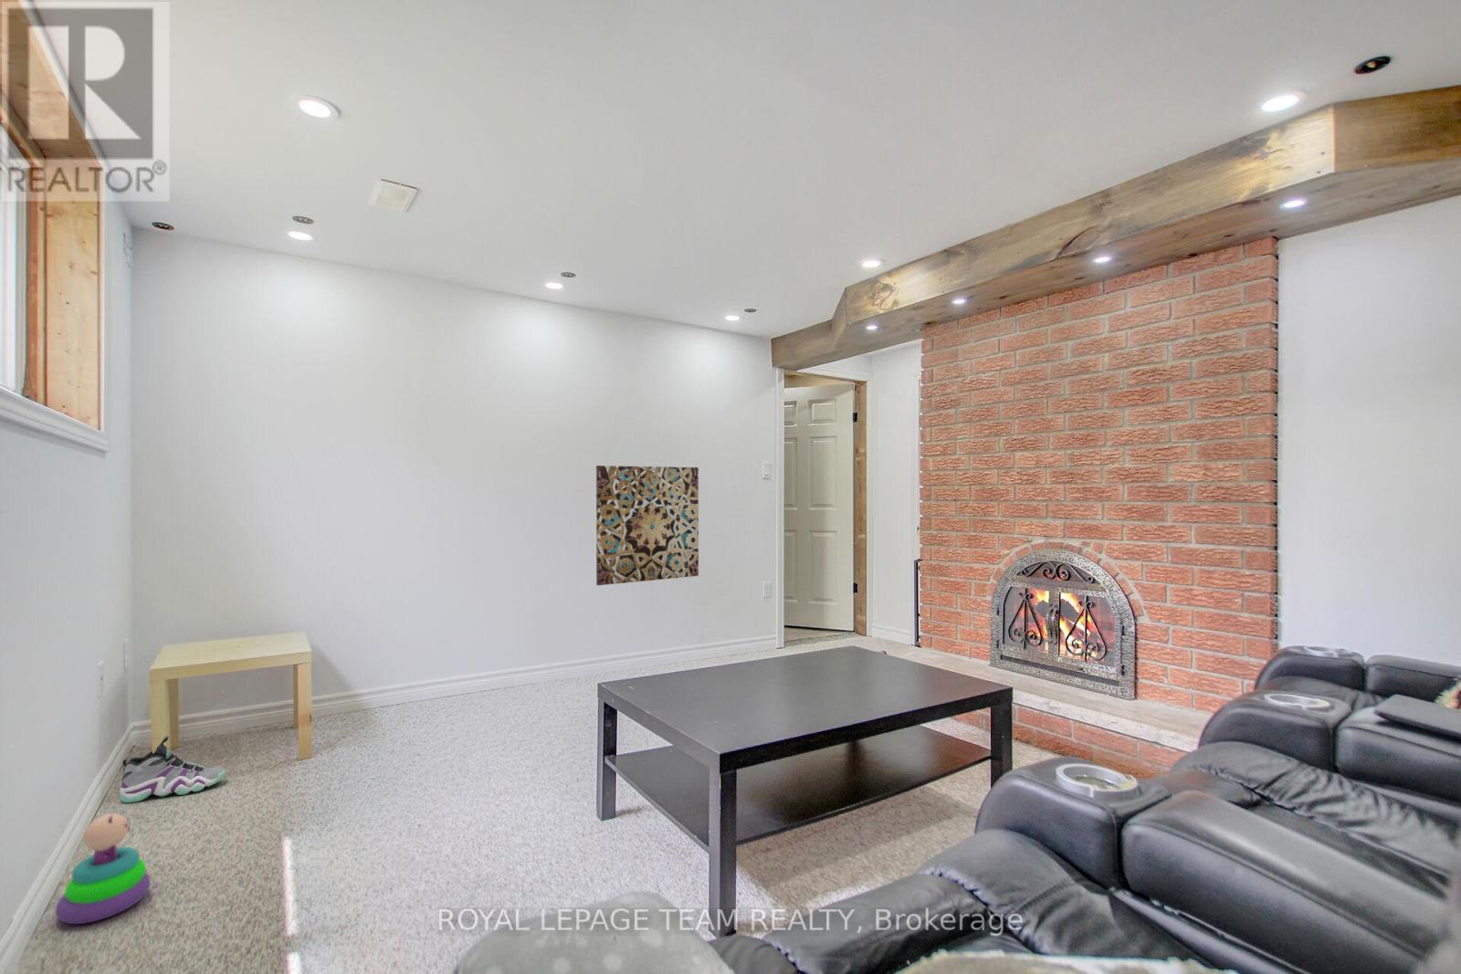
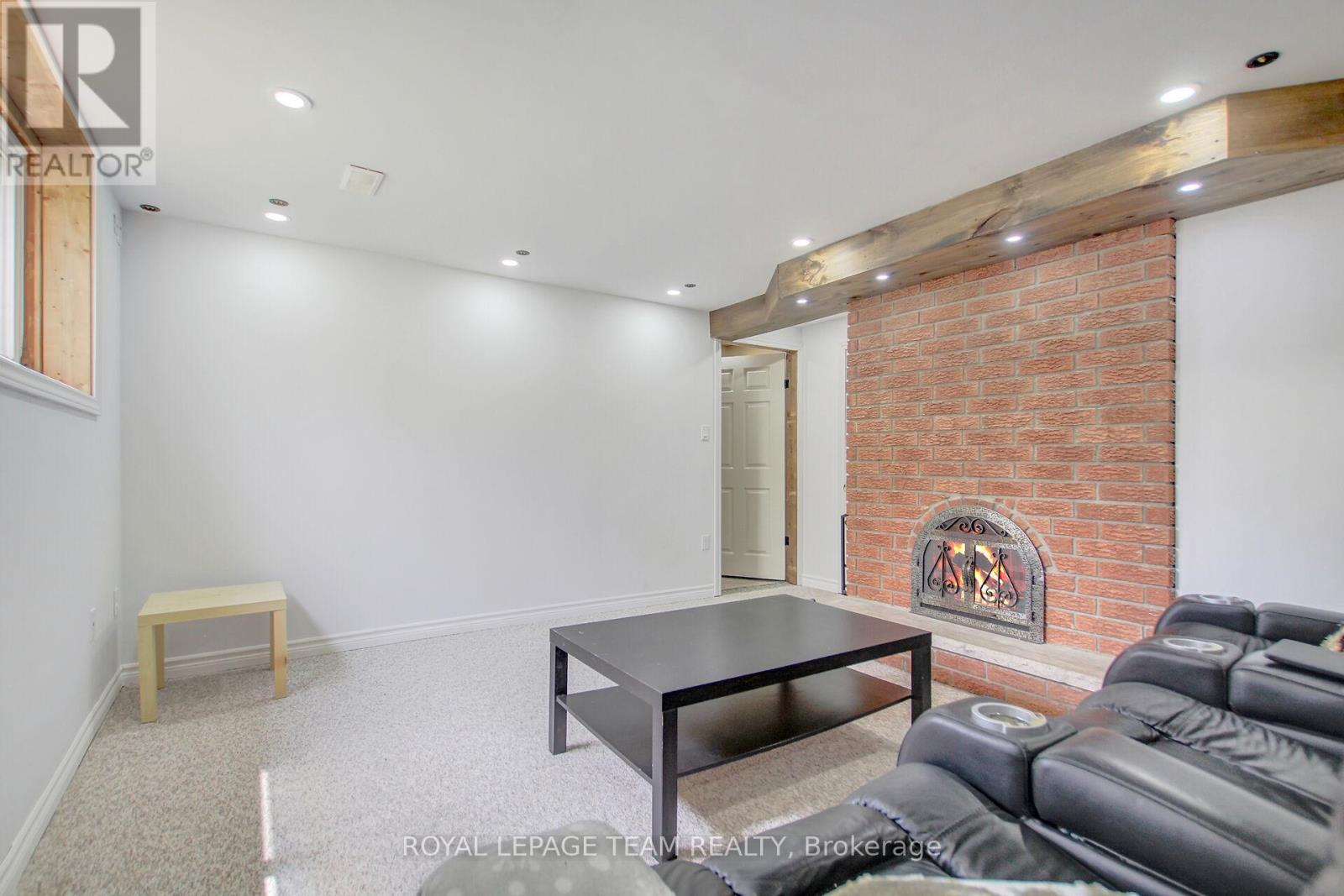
- wall art [596,464,699,586]
- stacking toy [54,812,151,925]
- sneaker [118,735,226,803]
